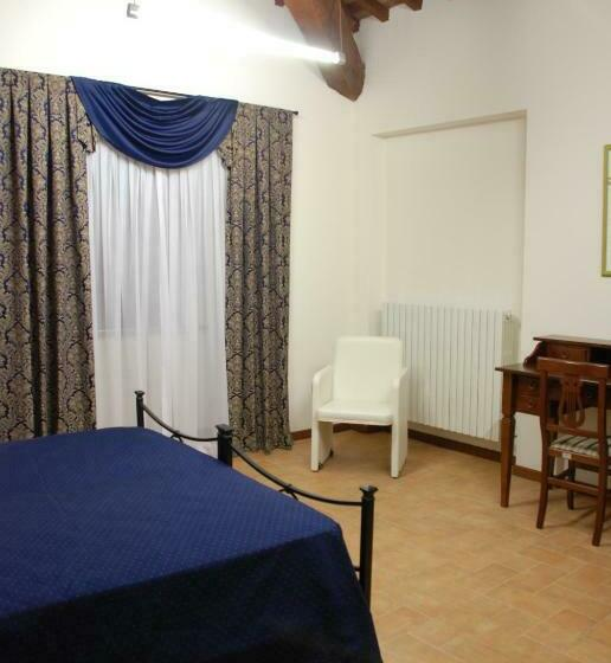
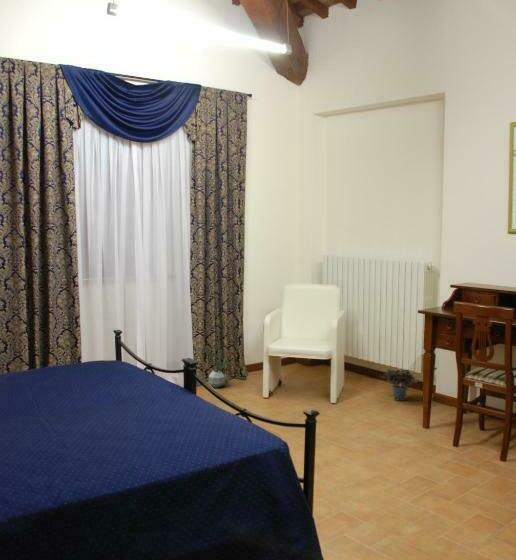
+ potted plant [379,368,420,402]
+ potted plant [208,348,230,389]
